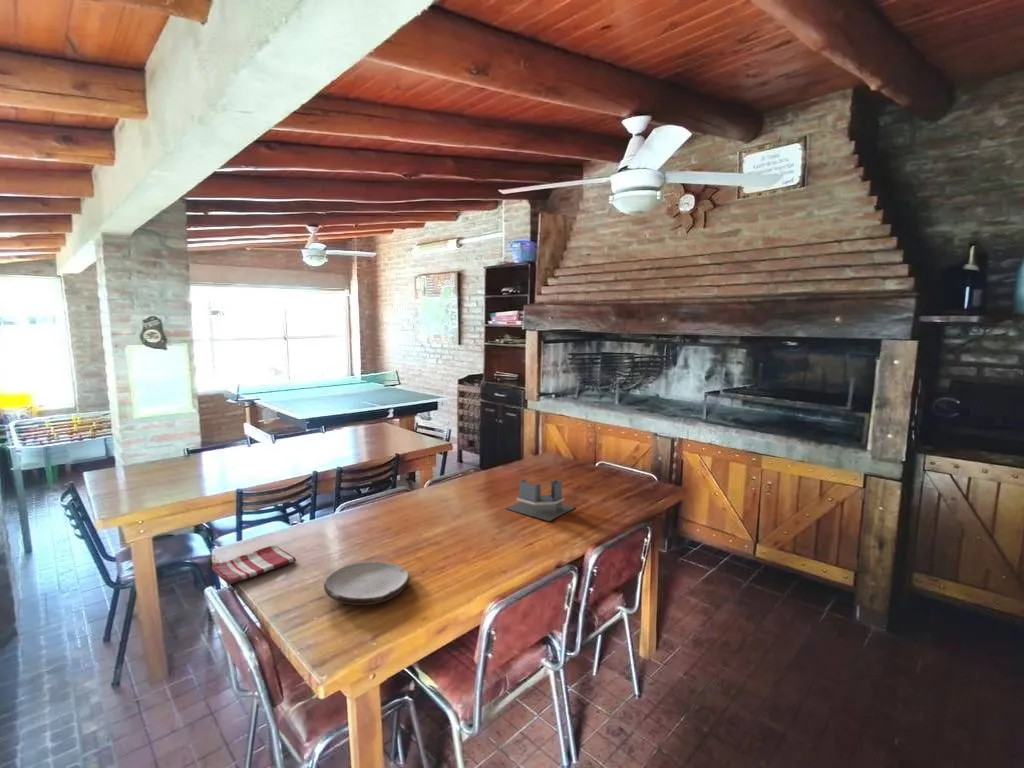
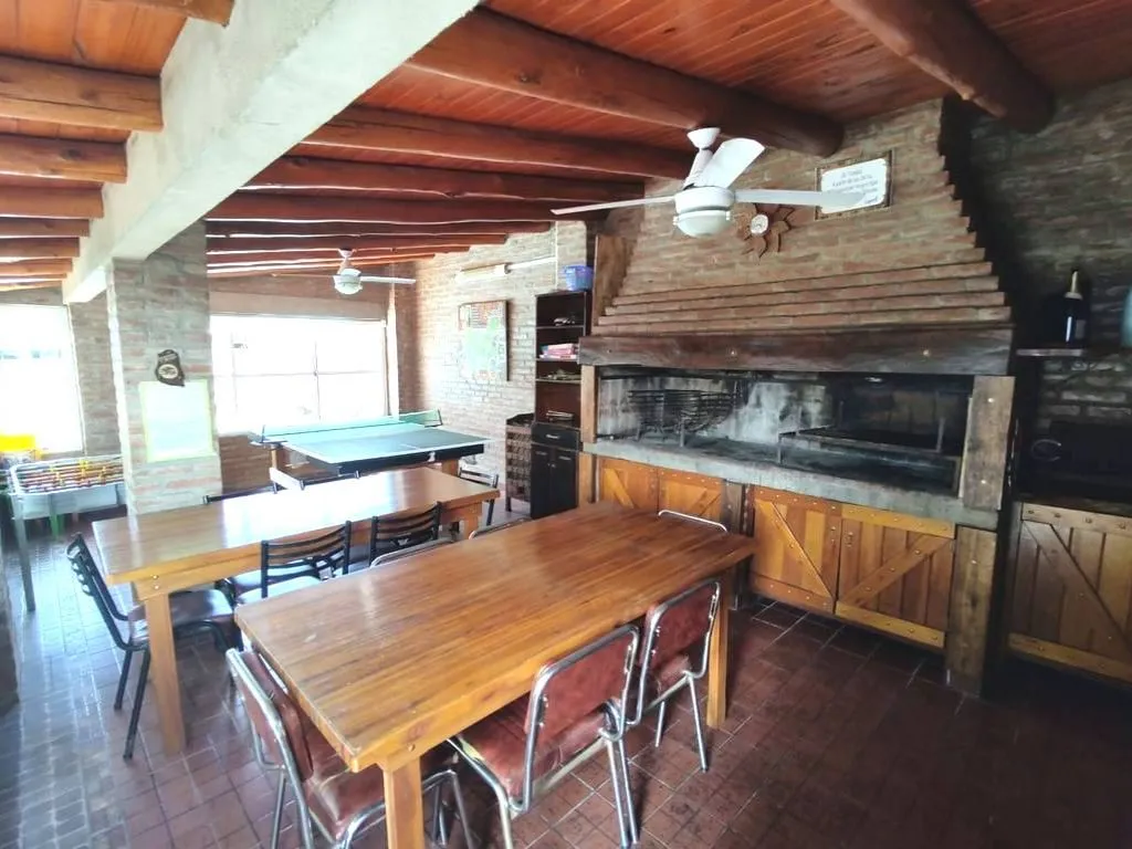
- plate [323,561,410,606]
- dish towel [211,544,297,585]
- utensil holder [504,478,577,522]
